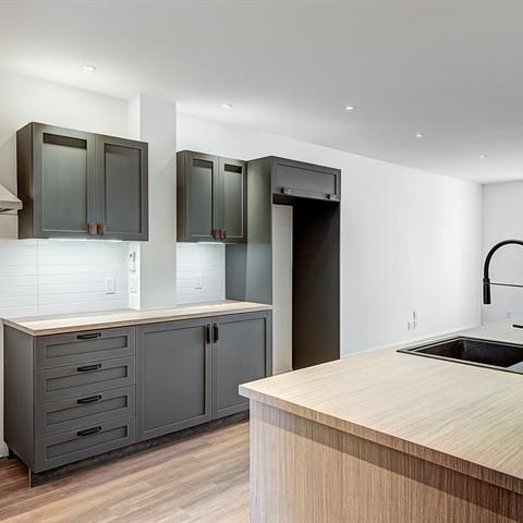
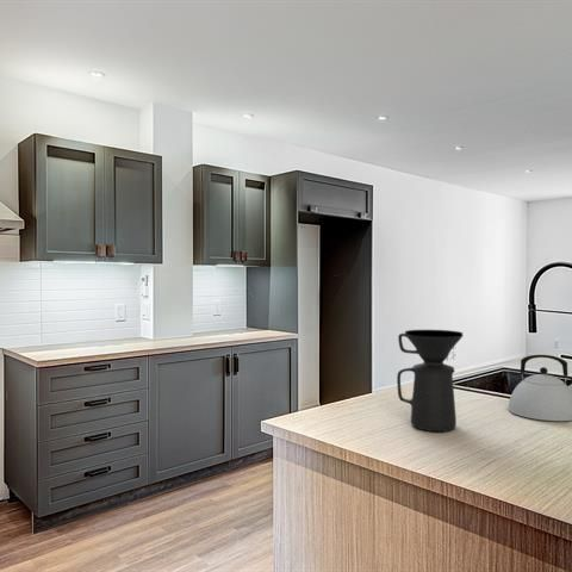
+ coffee maker [396,329,465,433]
+ kettle [508,354,572,422]
